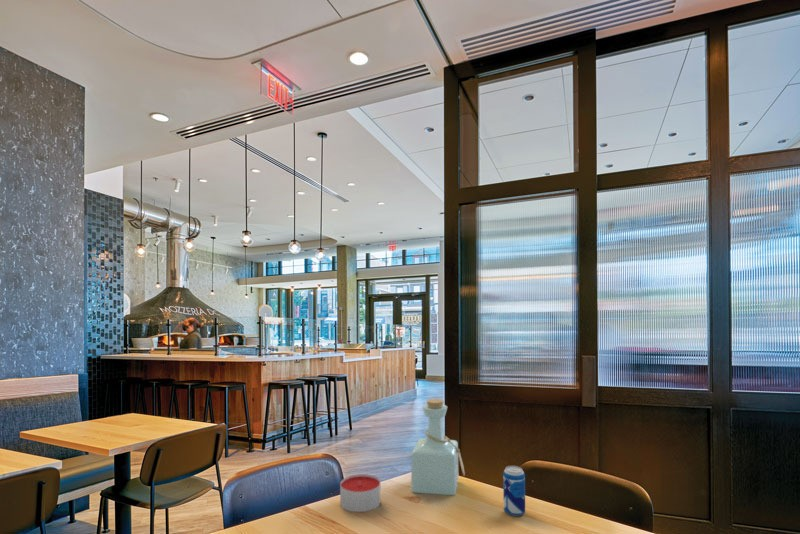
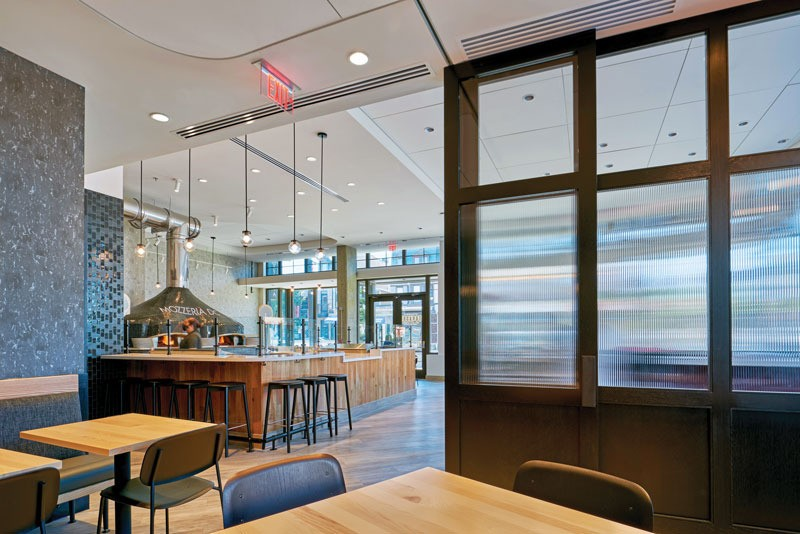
- candle [339,473,381,513]
- beverage can [502,465,526,517]
- bottle [410,398,466,496]
